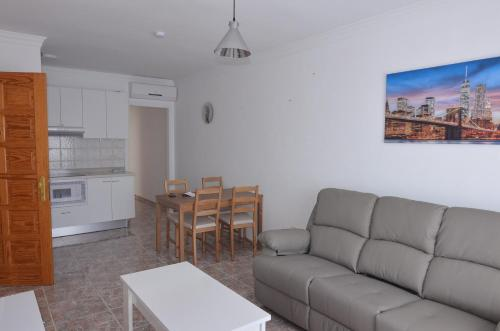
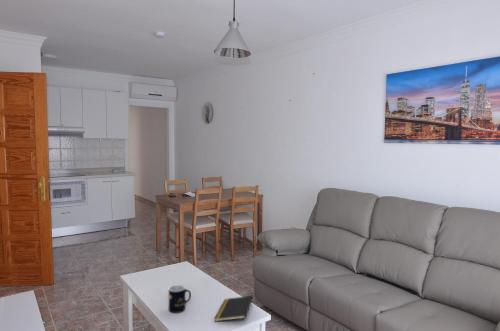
+ mug [168,284,192,314]
+ notepad [213,295,254,322]
